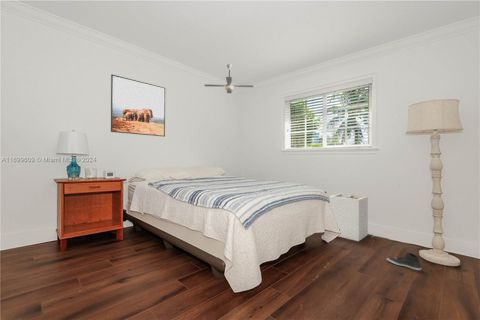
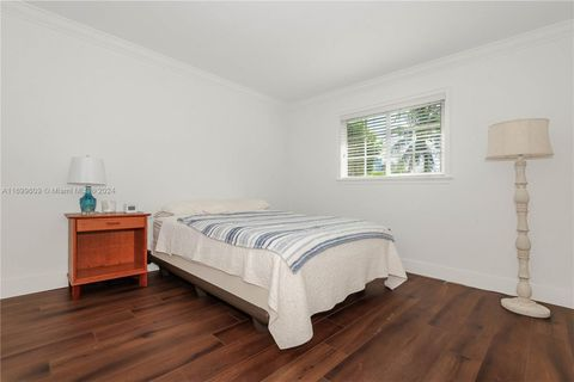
- laundry hamper [329,193,369,242]
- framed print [110,74,166,138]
- ceiling fan [203,63,255,94]
- sneaker [386,251,422,271]
